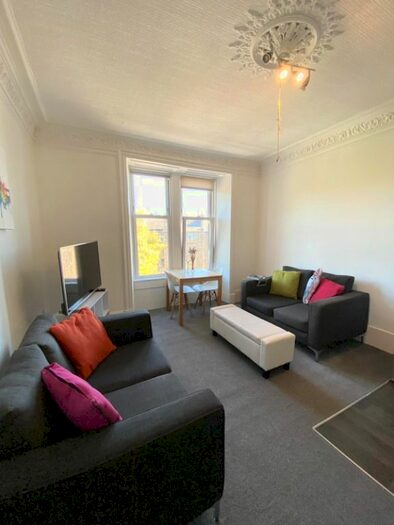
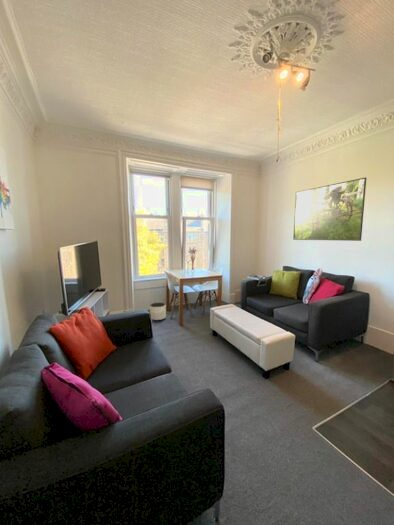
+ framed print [292,176,367,242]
+ planter [149,301,167,321]
